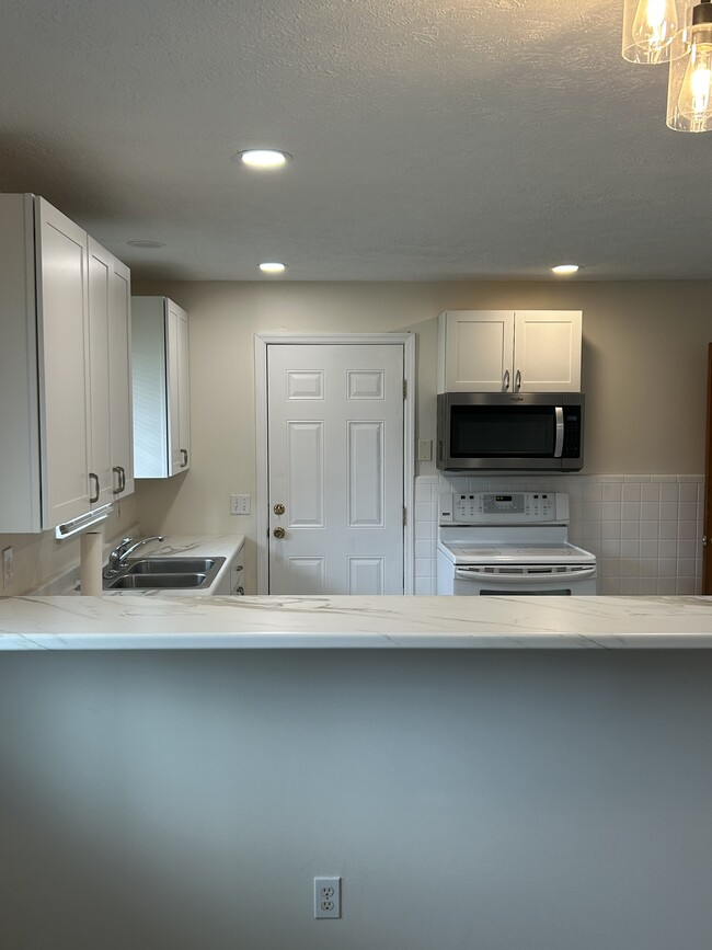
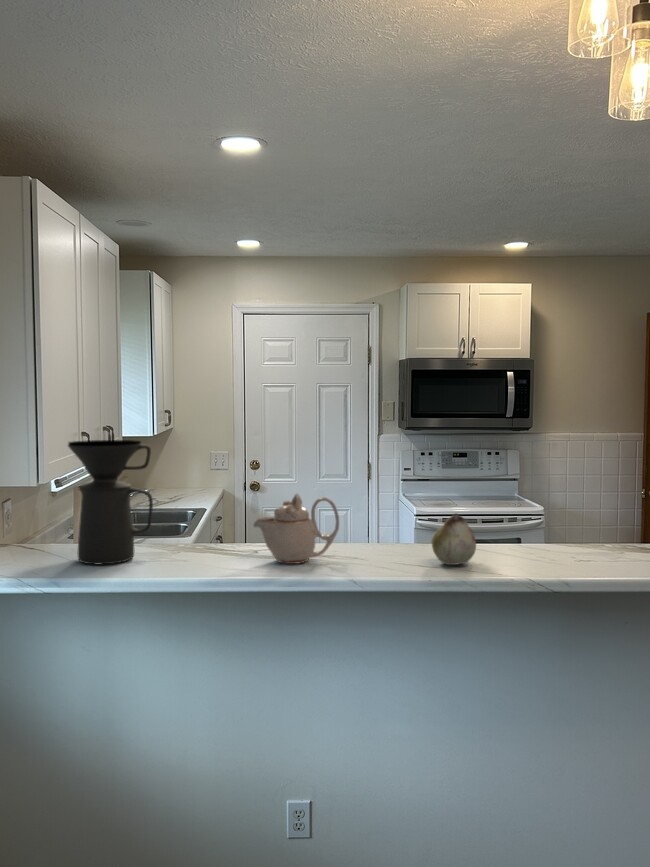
+ teapot [253,493,340,565]
+ coffee maker [67,439,154,565]
+ fruit [431,512,477,566]
